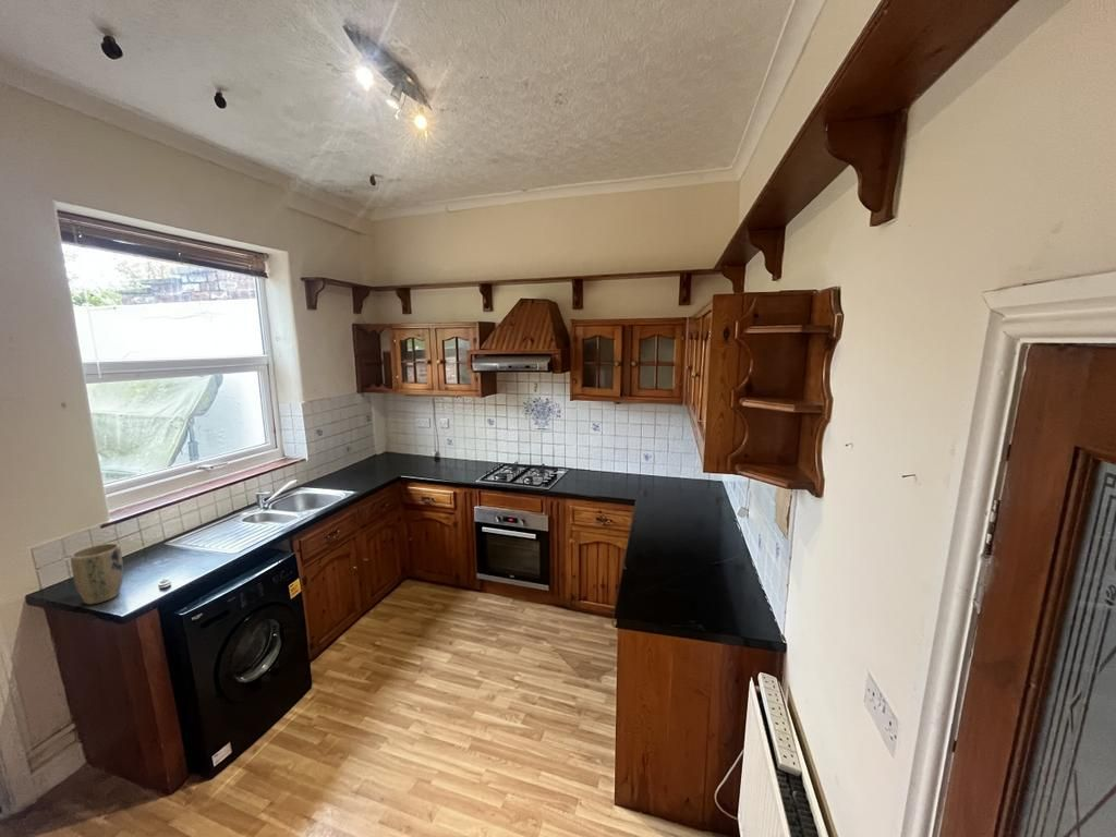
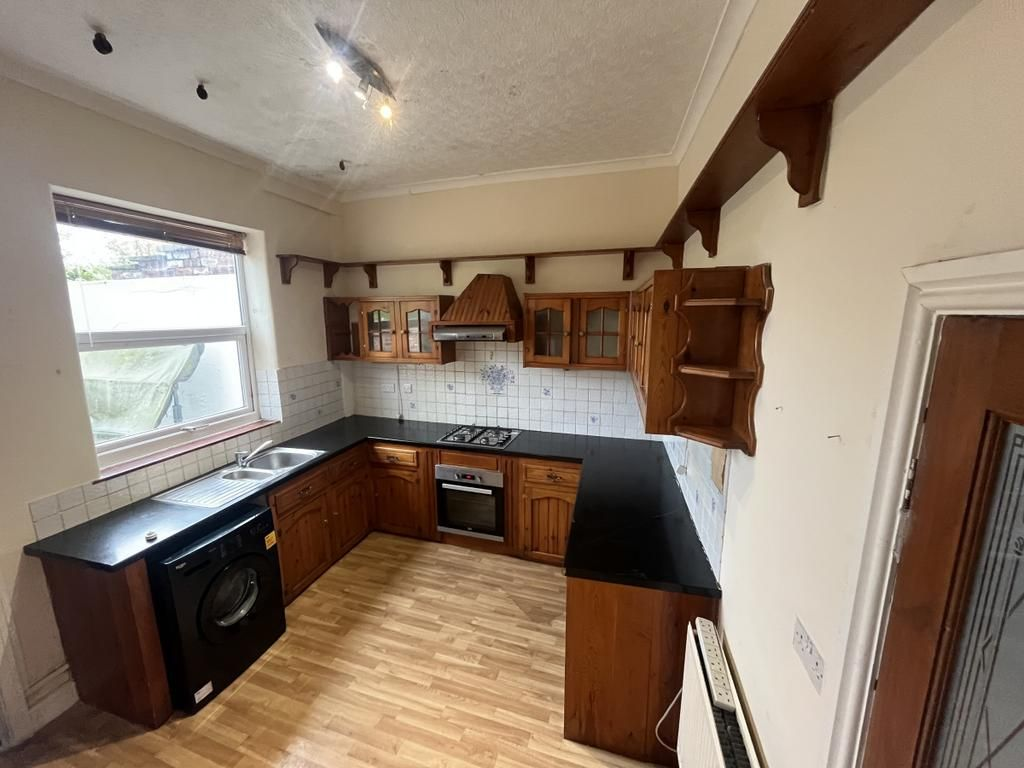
- plant pot [70,543,124,605]
